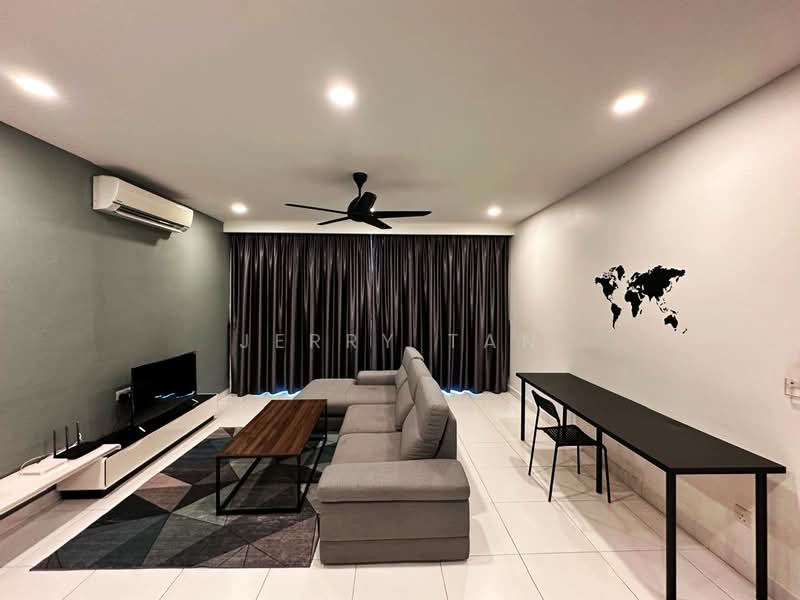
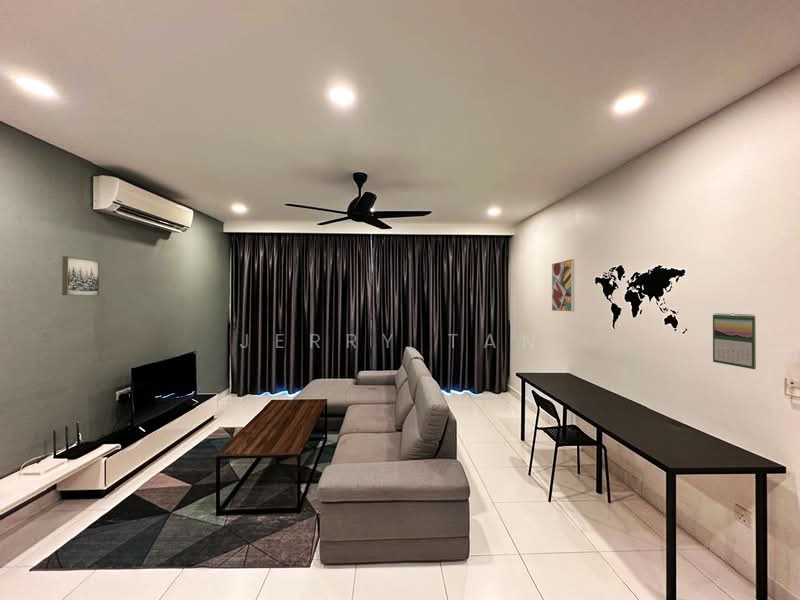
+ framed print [551,258,575,312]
+ calendar [712,312,757,370]
+ wall art [61,255,101,297]
